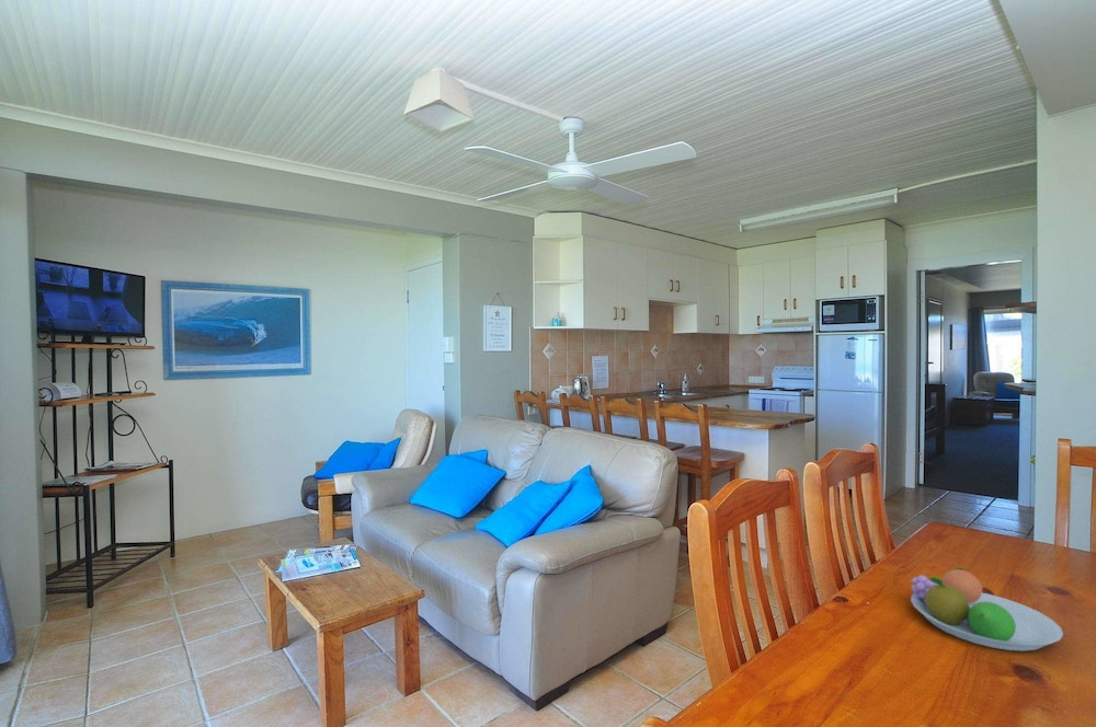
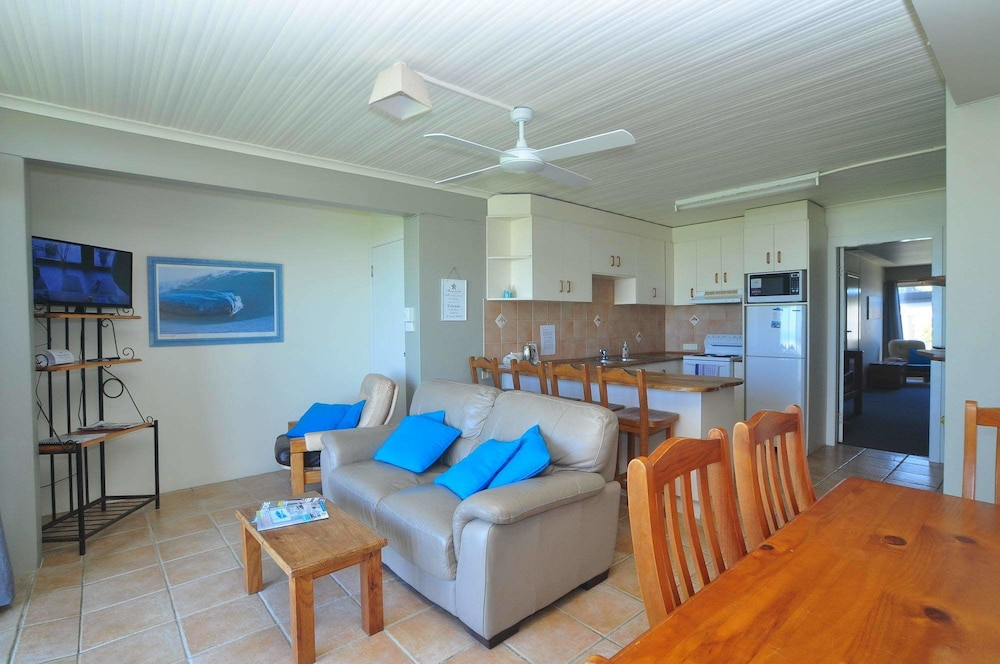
- fruit bowl [909,567,1064,653]
